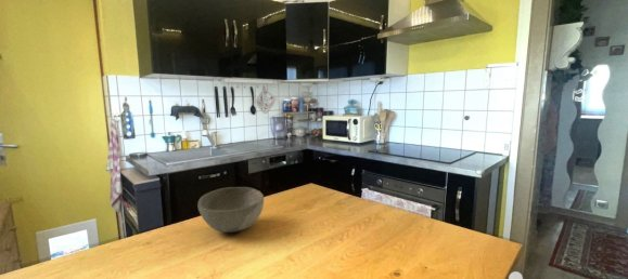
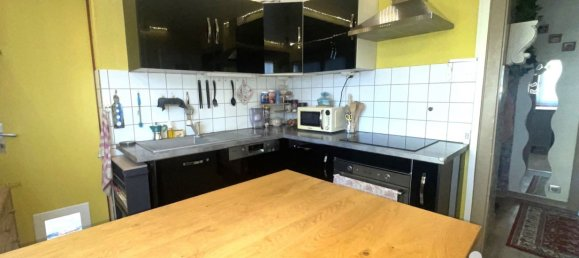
- bowl [196,186,265,234]
